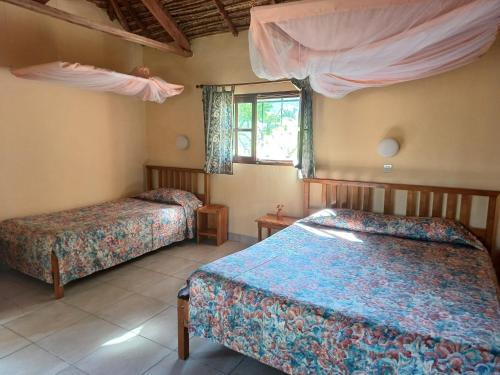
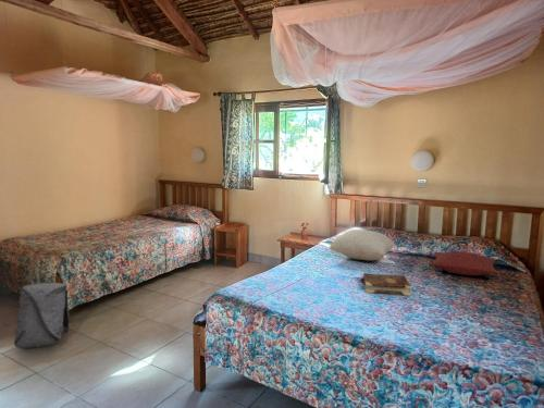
+ pillow [329,228,396,261]
+ book [362,272,412,297]
+ pillow [429,250,500,276]
+ backpack [13,281,71,349]
